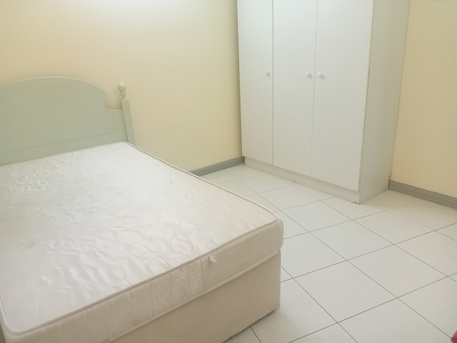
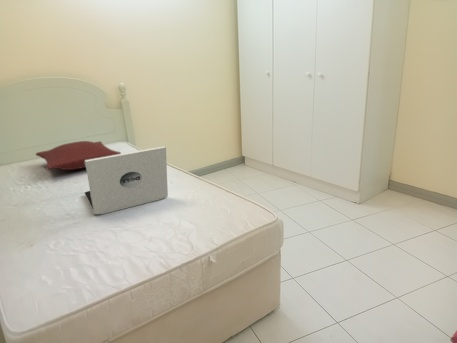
+ pillow [35,140,122,171]
+ laptop [83,145,169,215]
